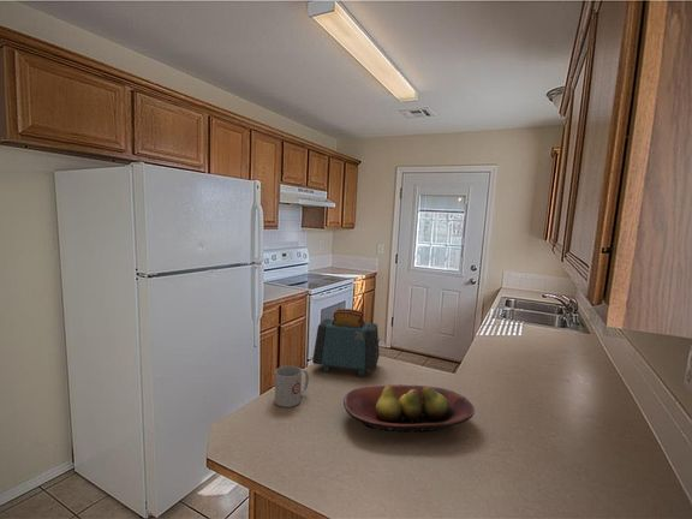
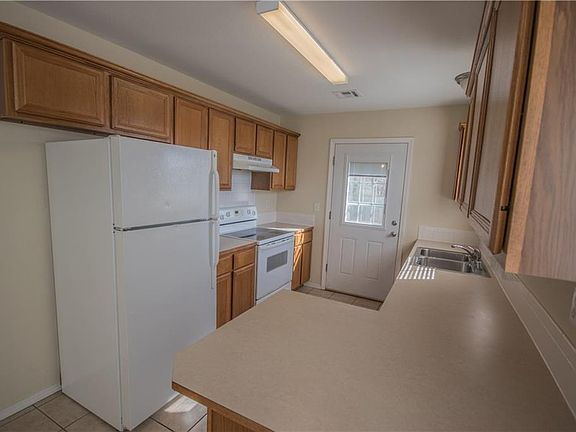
- mug [274,365,310,408]
- toaster [311,308,381,377]
- fruit bowl [342,383,476,434]
